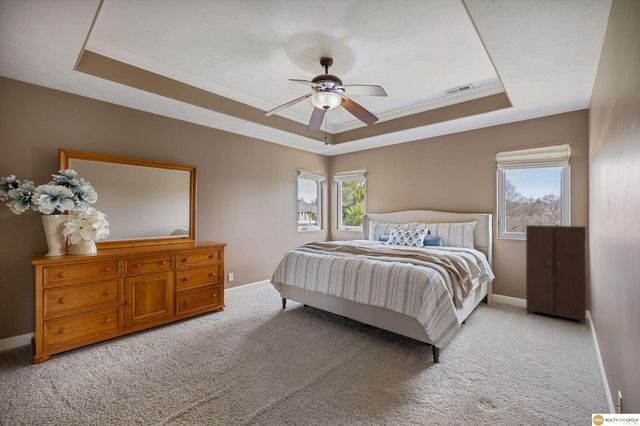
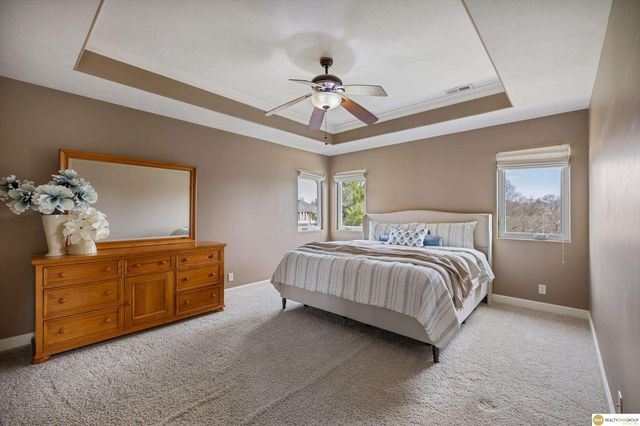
- cabinet [525,224,589,325]
